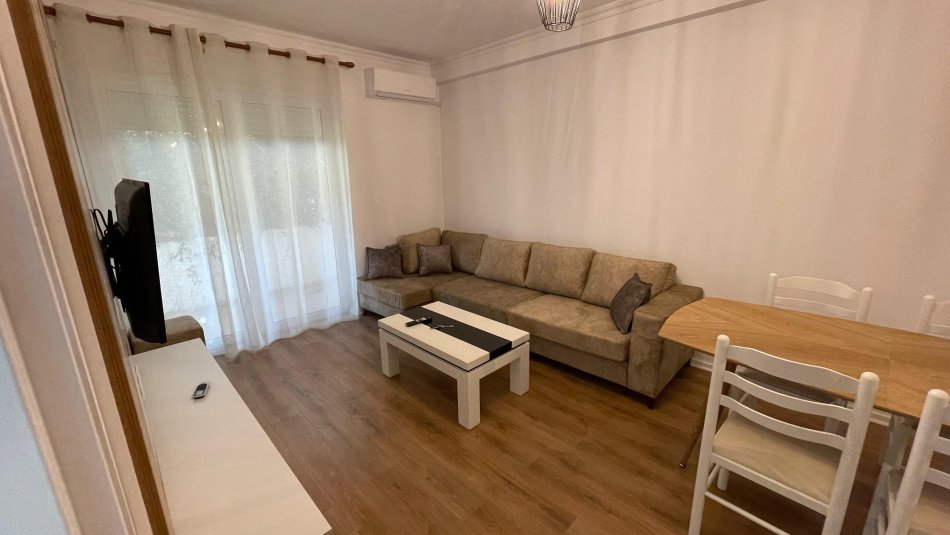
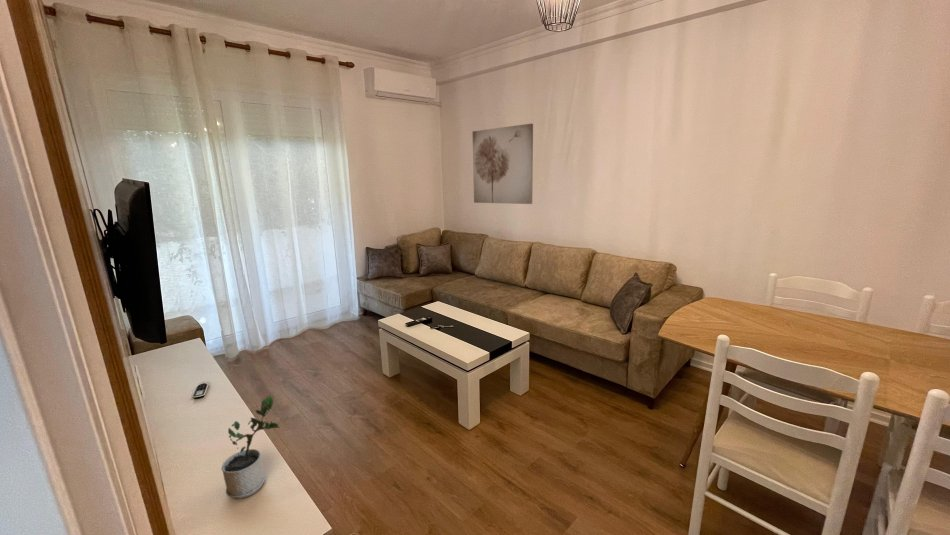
+ wall art [471,122,534,205]
+ potted plant [220,394,281,500]
